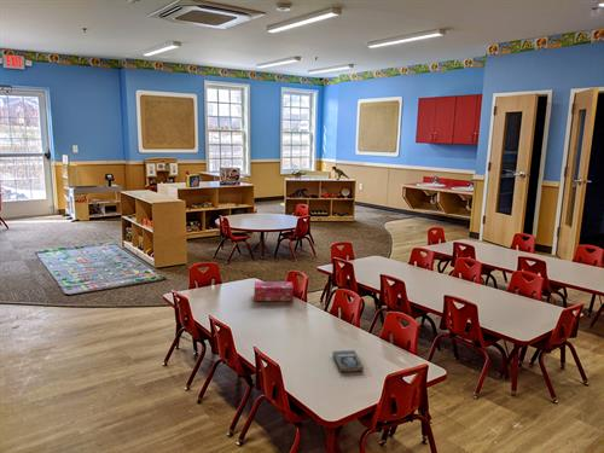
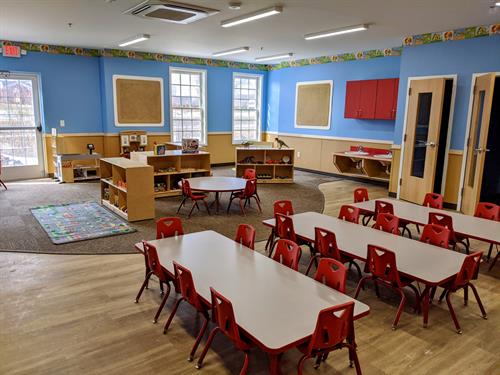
- tissue box [254,280,295,302]
- book [331,349,365,372]
